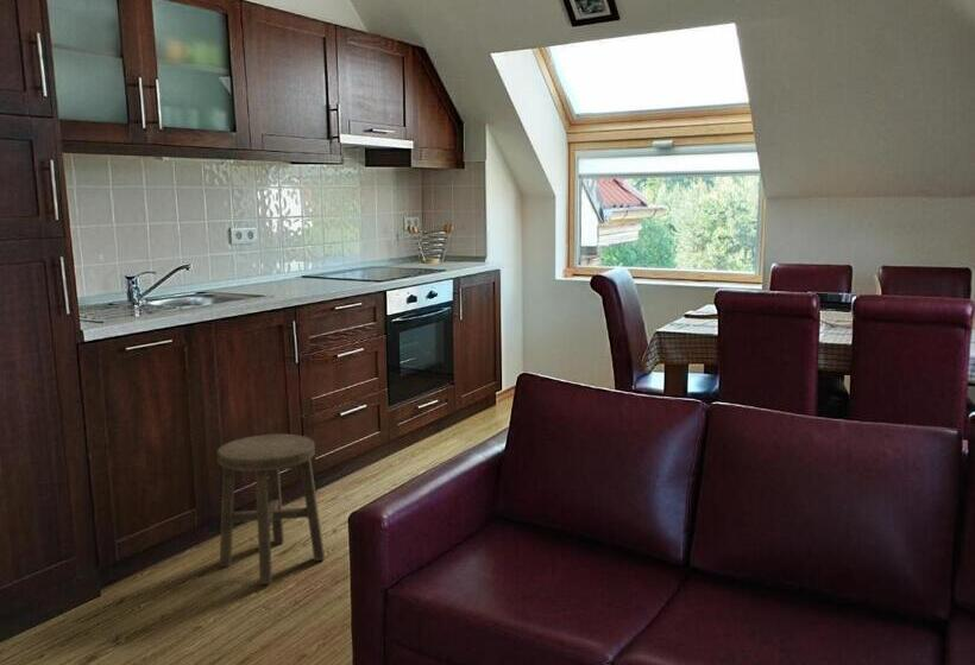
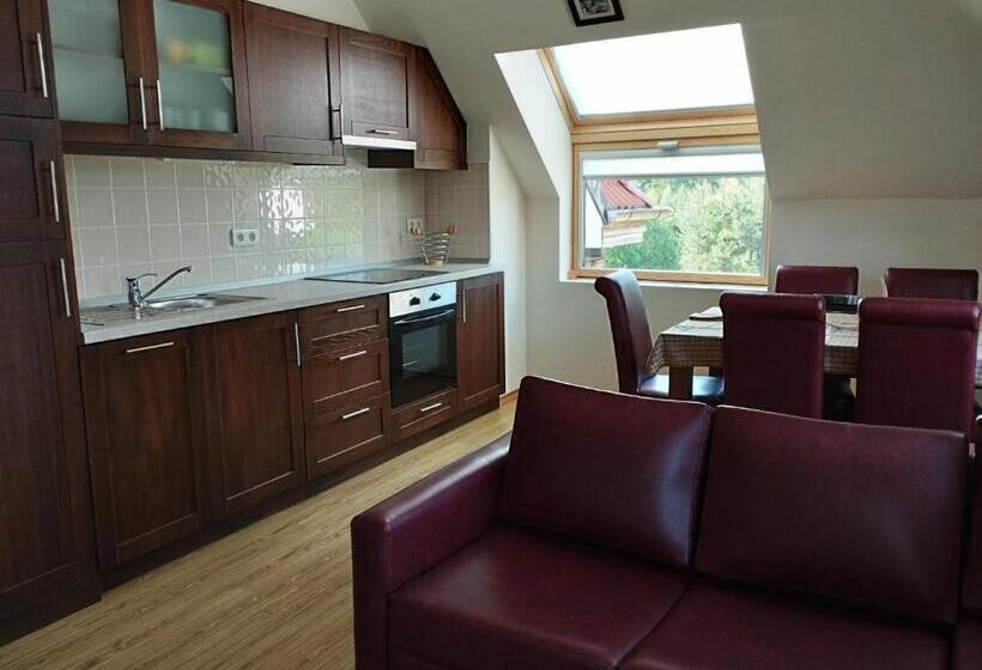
- stool [216,433,326,585]
